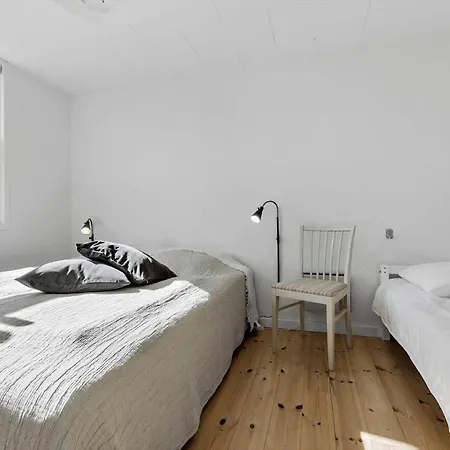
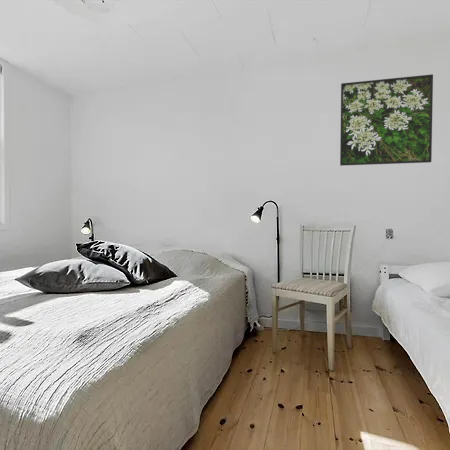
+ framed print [339,73,434,167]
